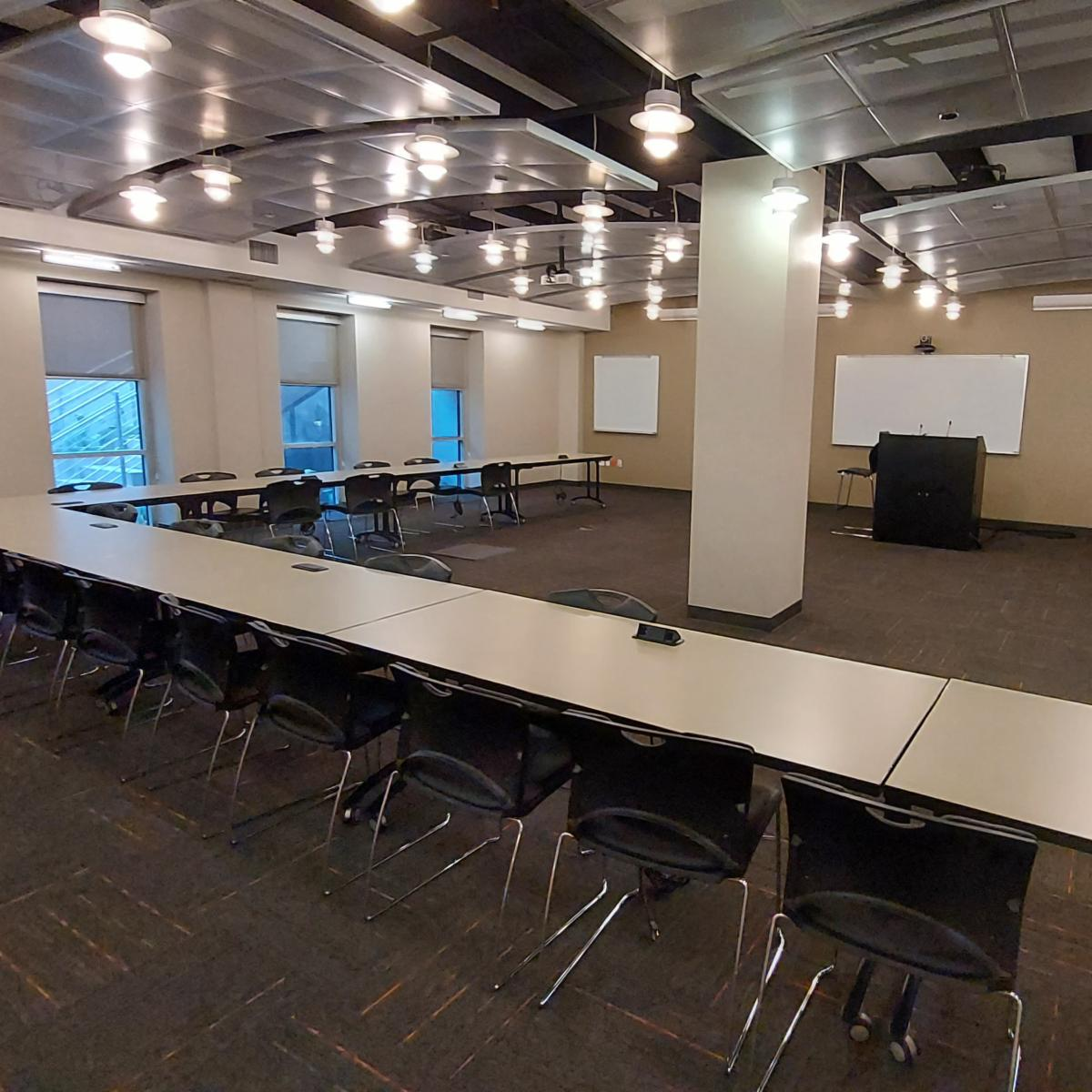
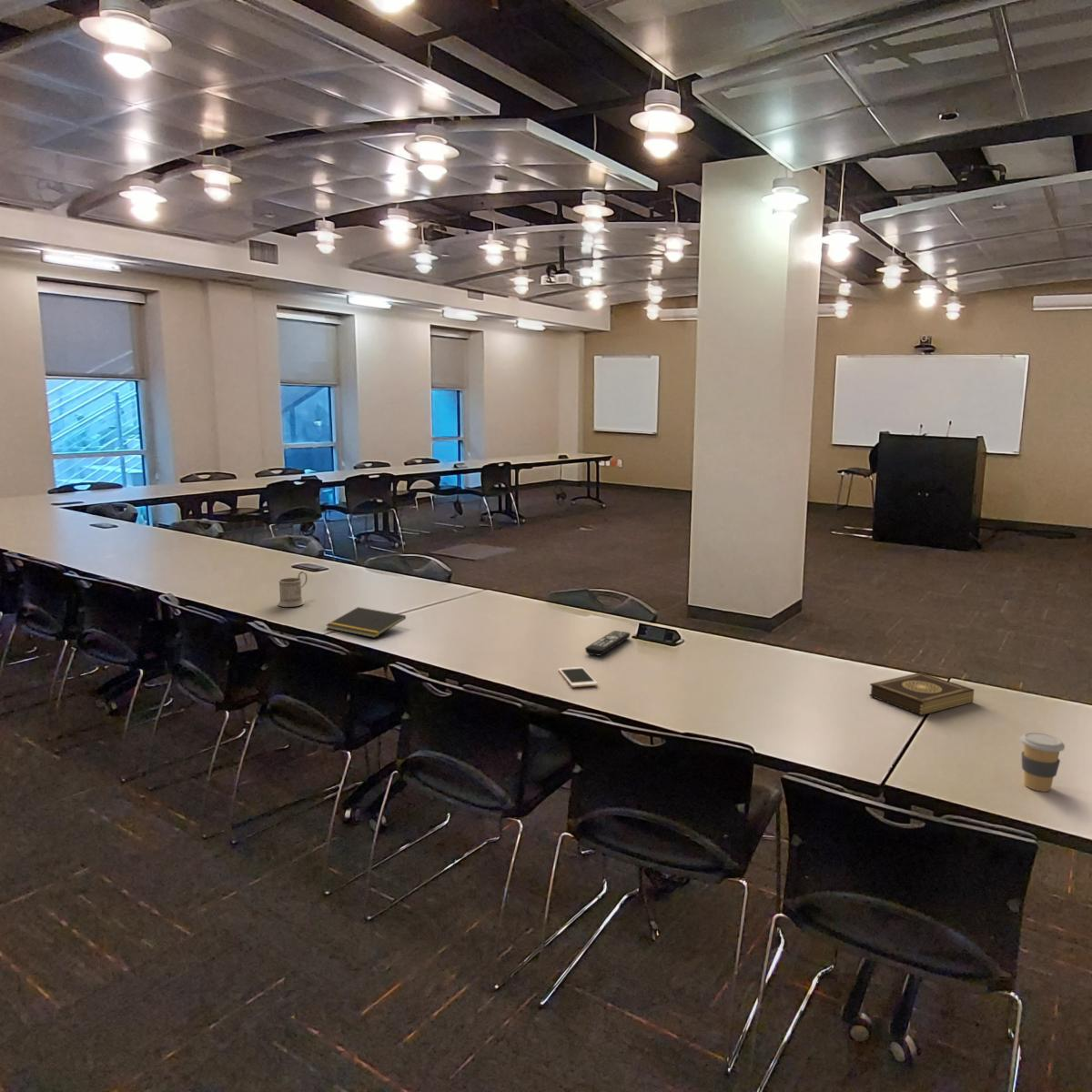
+ cell phone [558,666,599,688]
+ book [868,672,976,716]
+ notepad [326,606,407,639]
+ coffee cup [1019,732,1066,793]
+ remote control [584,630,632,656]
+ mug [277,571,308,608]
